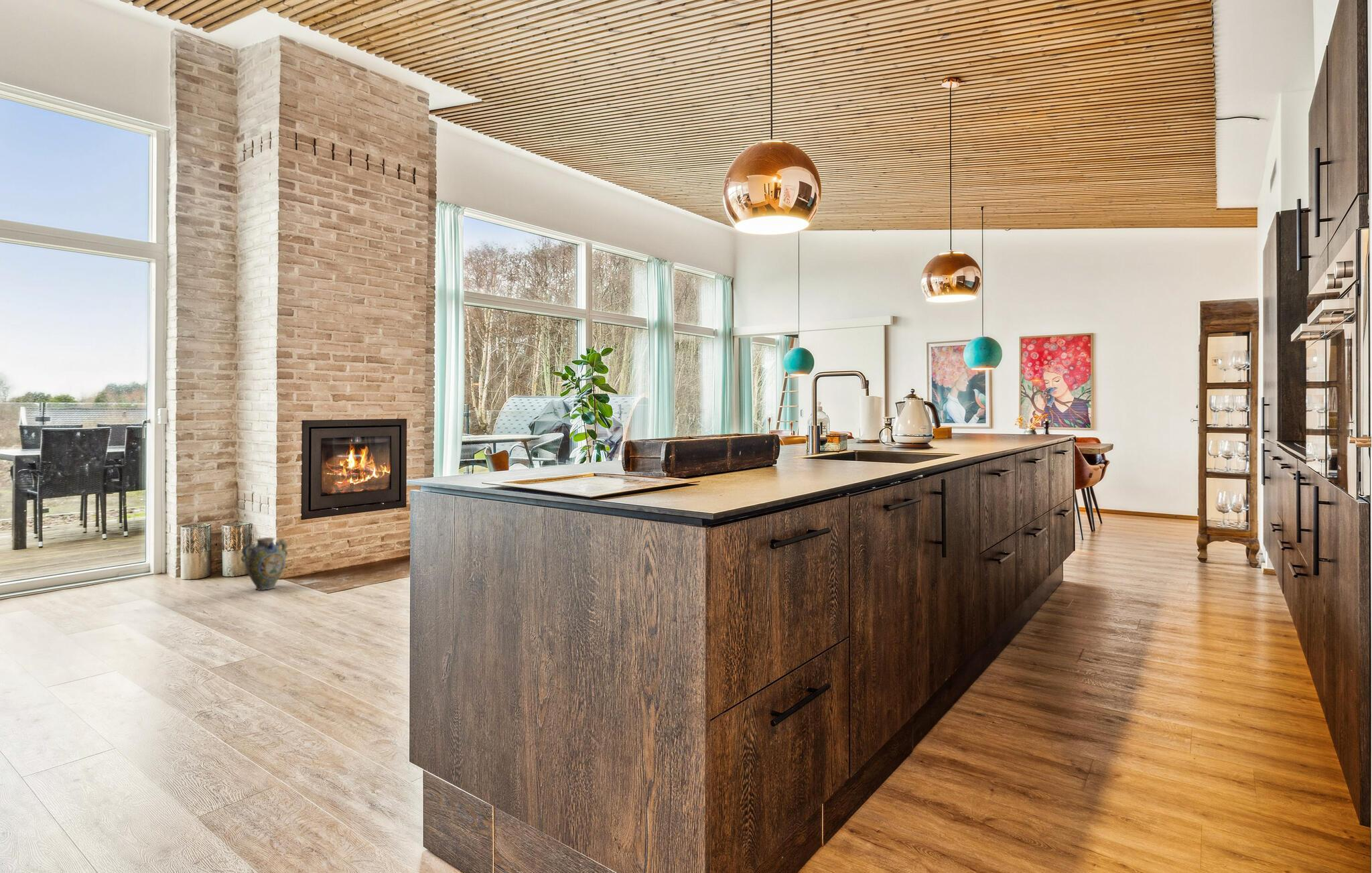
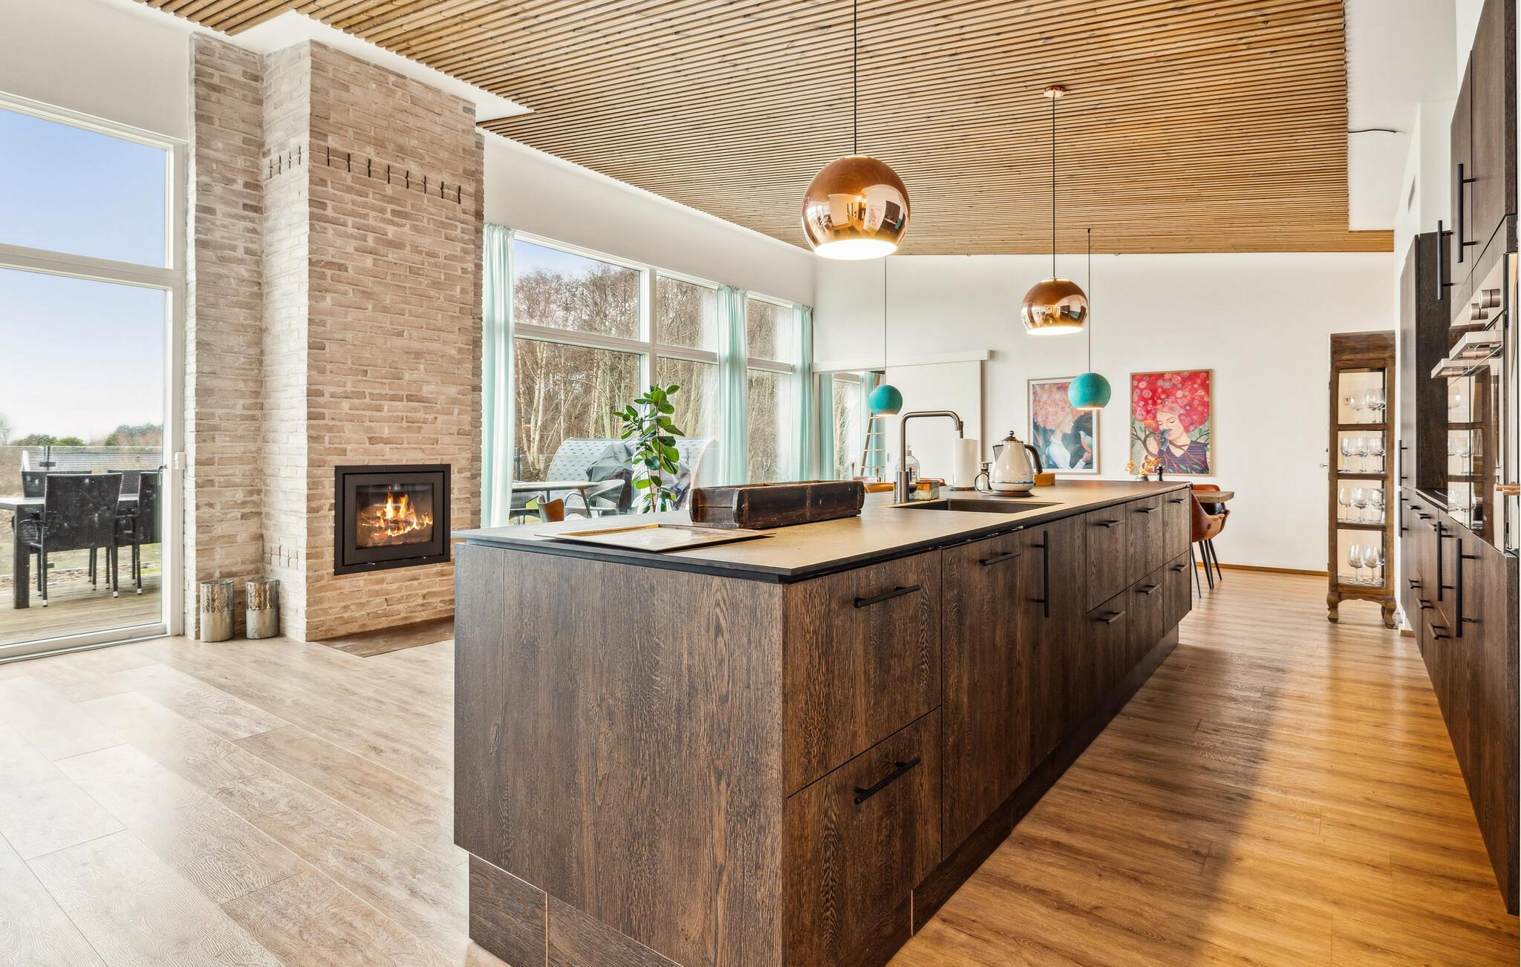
- ceramic jug [241,537,289,591]
